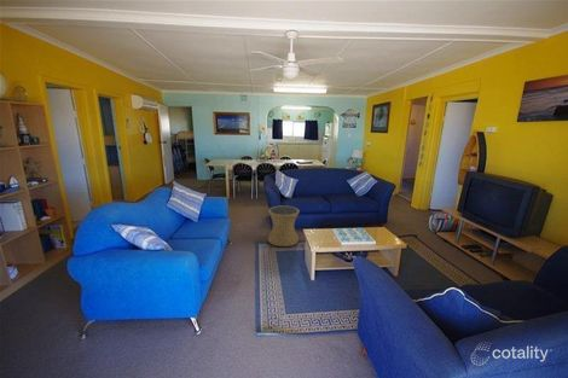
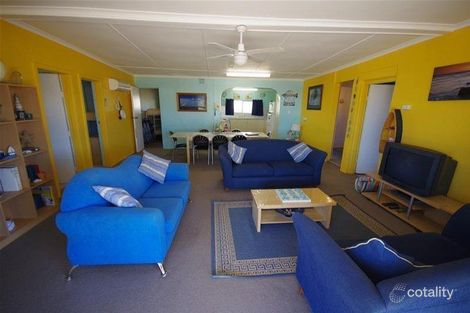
- side table [267,205,301,248]
